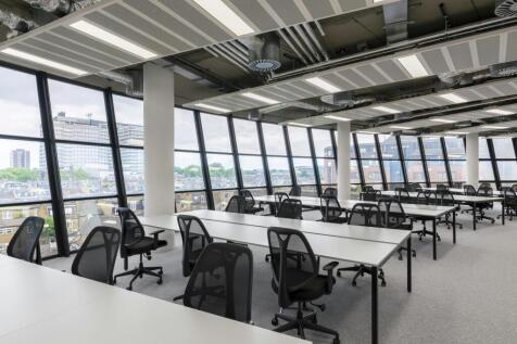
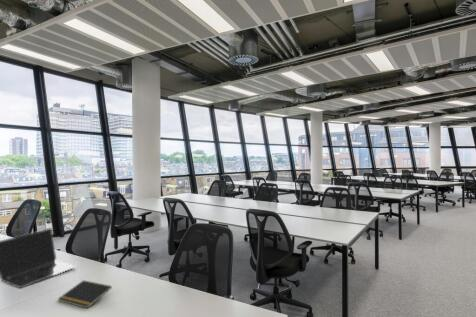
+ laptop [0,227,77,289]
+ notepad [57,279,113,309]
